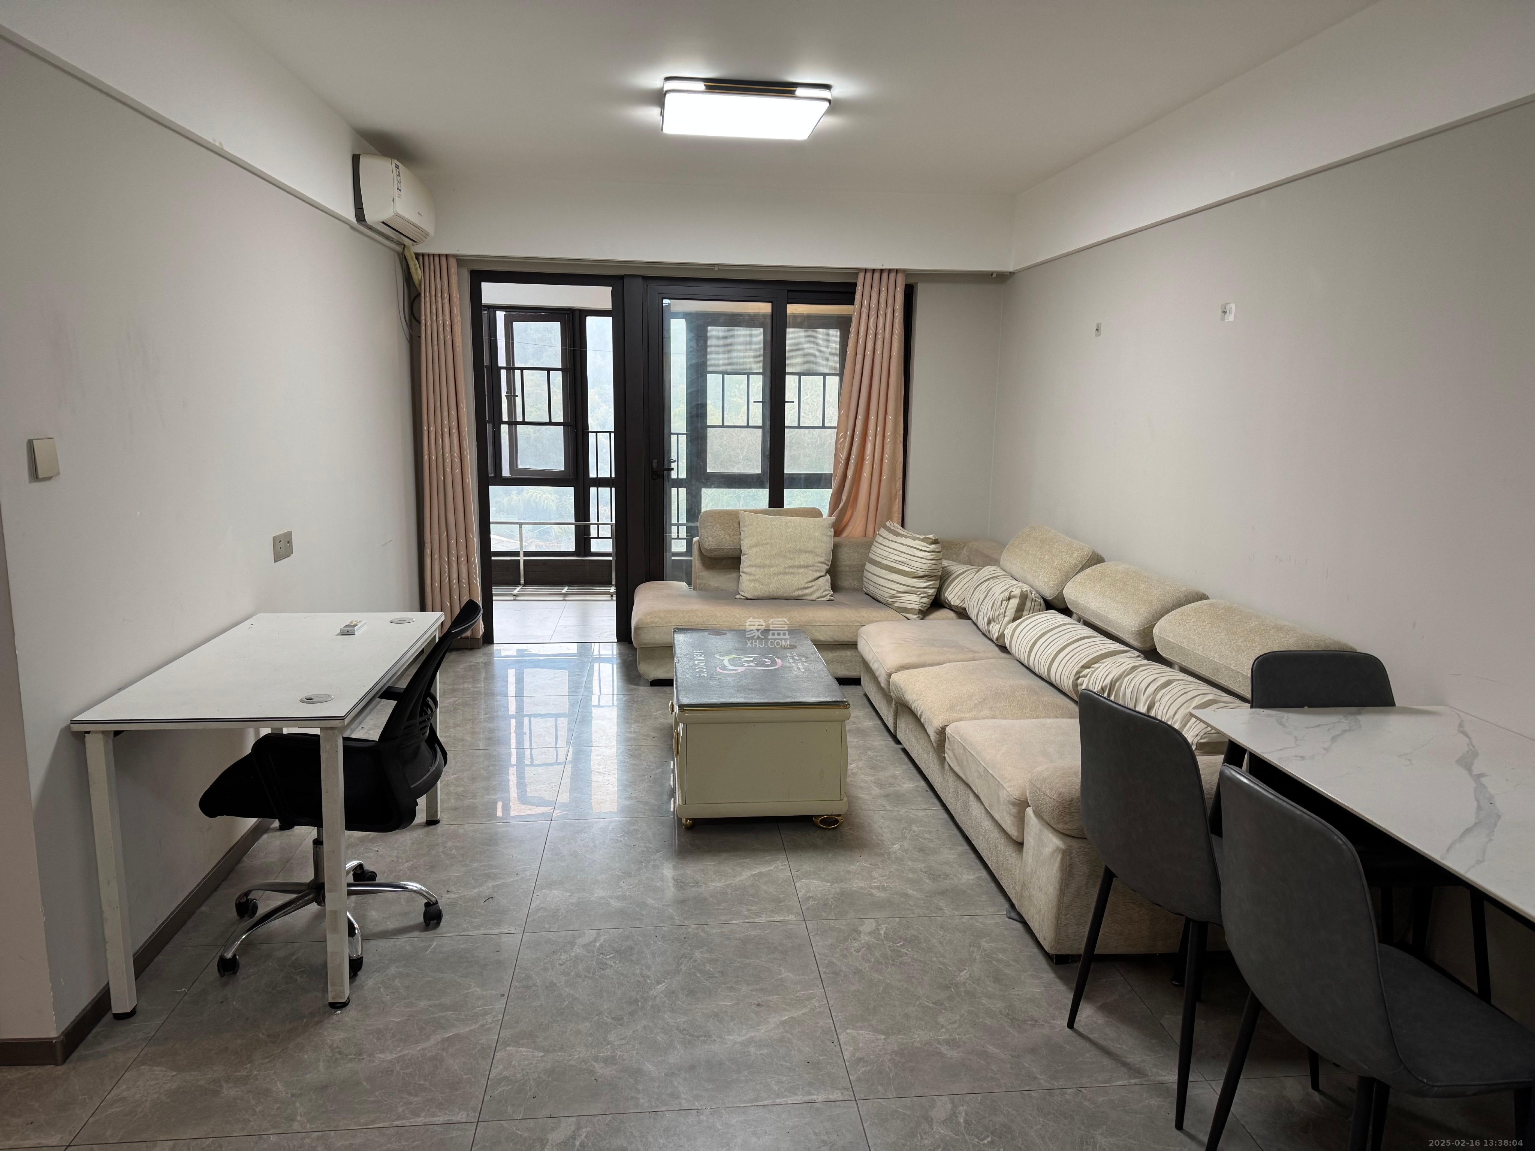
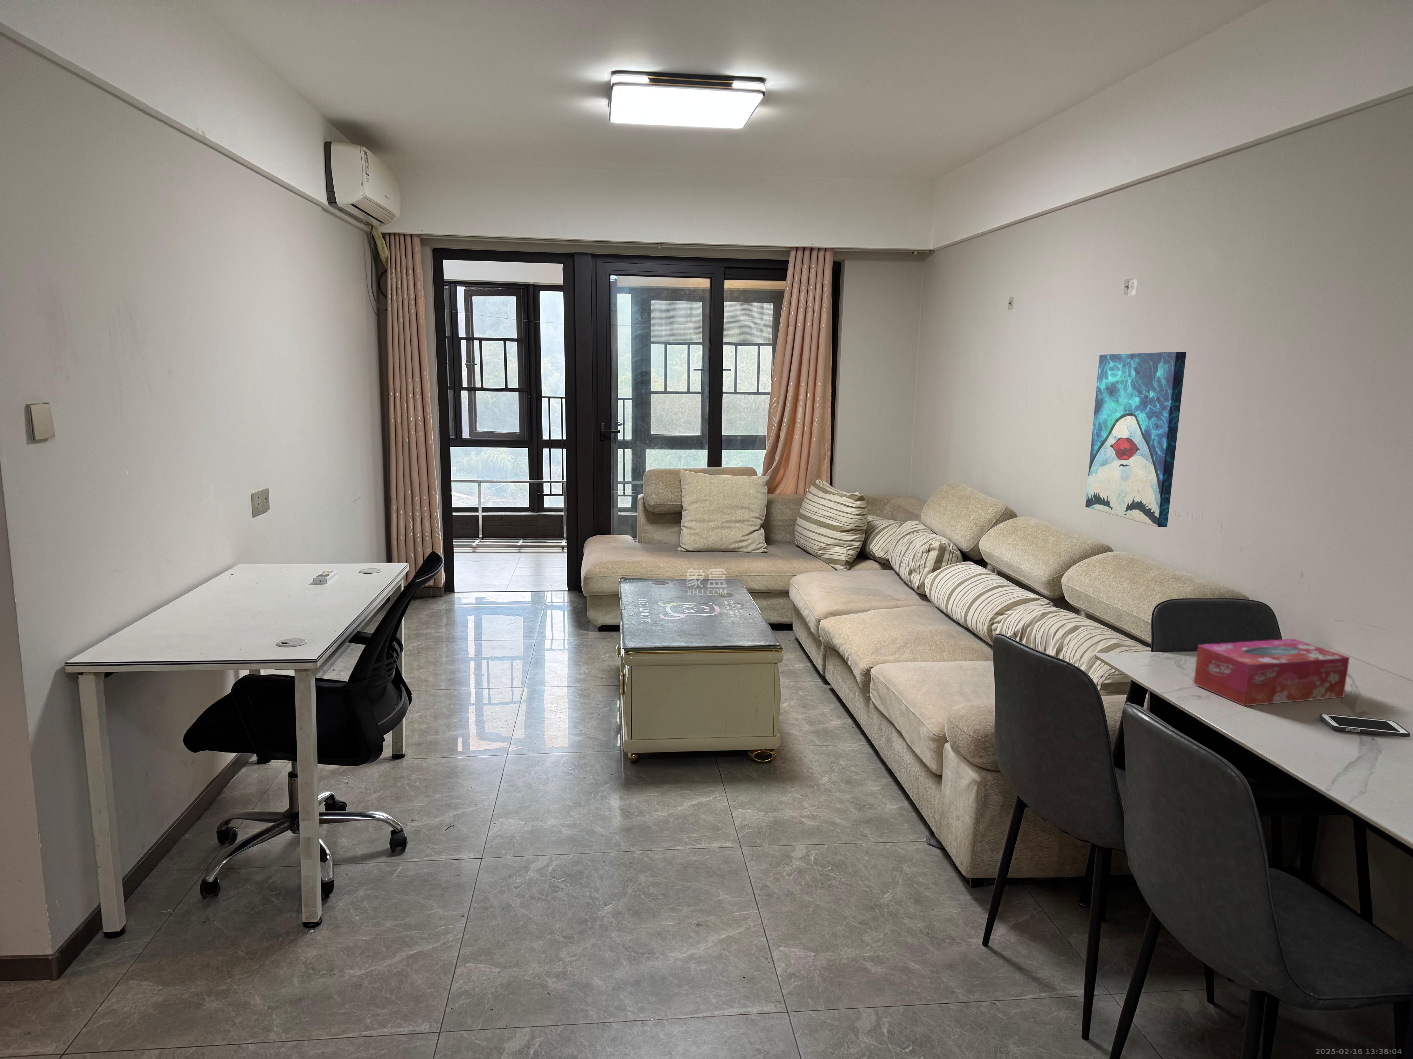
+ wall art [1085,352,1187,527]
+ tissue box [1193,639,1350,706]
+ cell phone [1320,713,1411,738]
